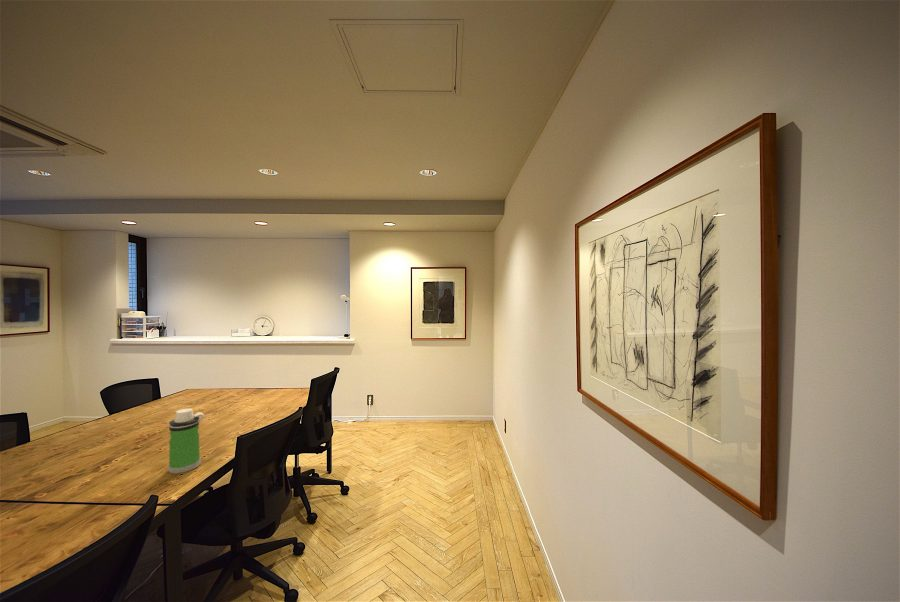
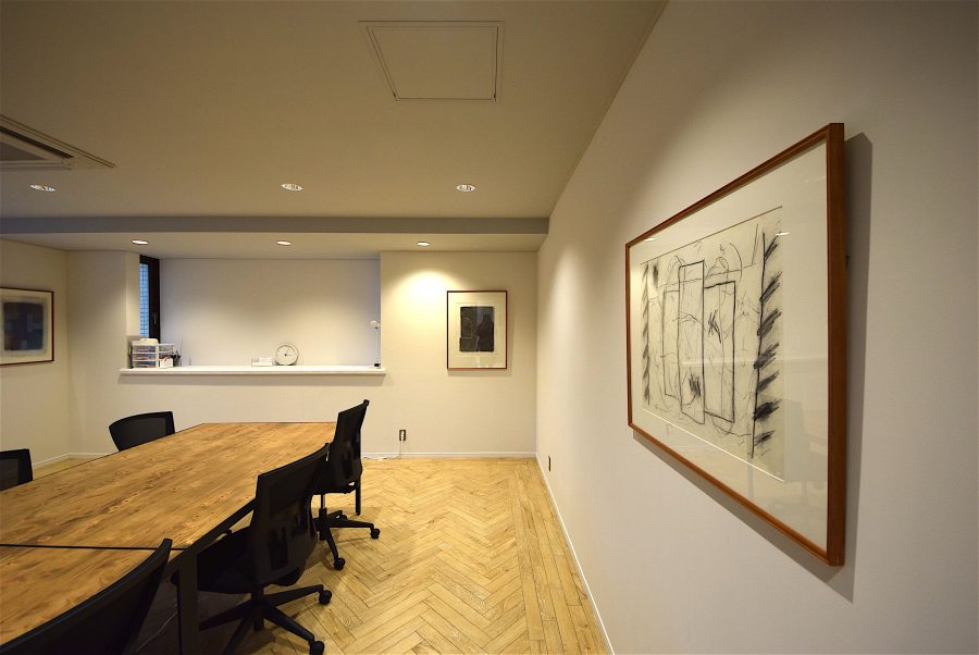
- water bottle [167,407,205,475]
